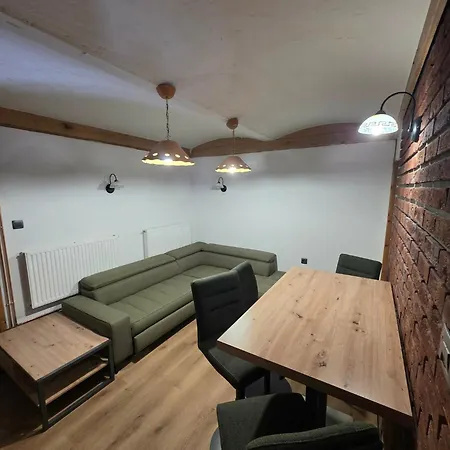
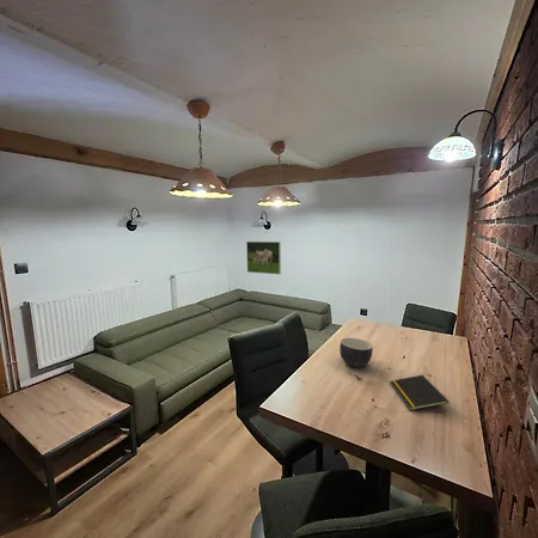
+ bowl [338,337,374,368]
+ notepad [390,374,450,411]
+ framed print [245,240,282,275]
